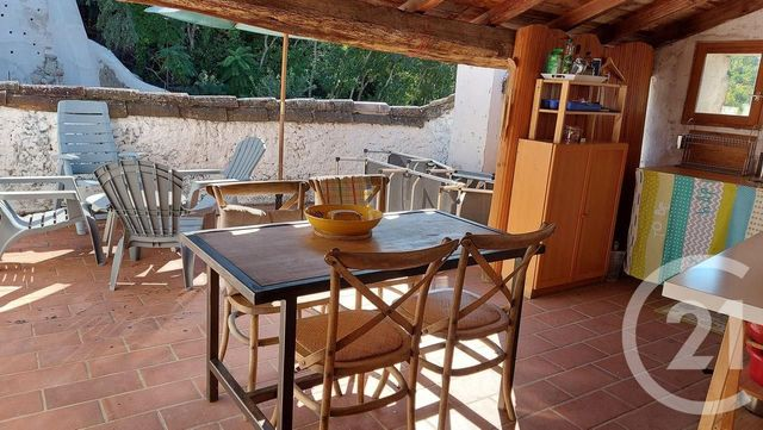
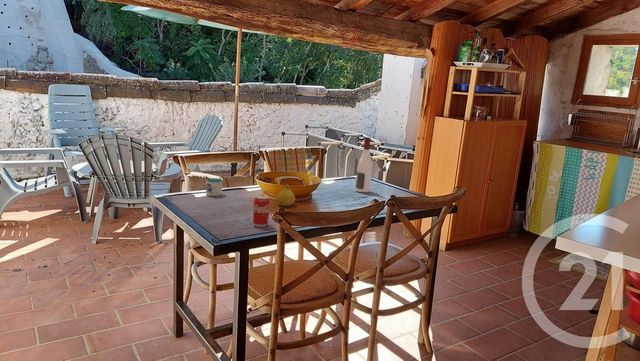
+ beverage can [252,195,271,228]
+ fruit [276,184,296,207]
+ alcohol [355,136,373,193]
+ mug [205,177,224,197]
